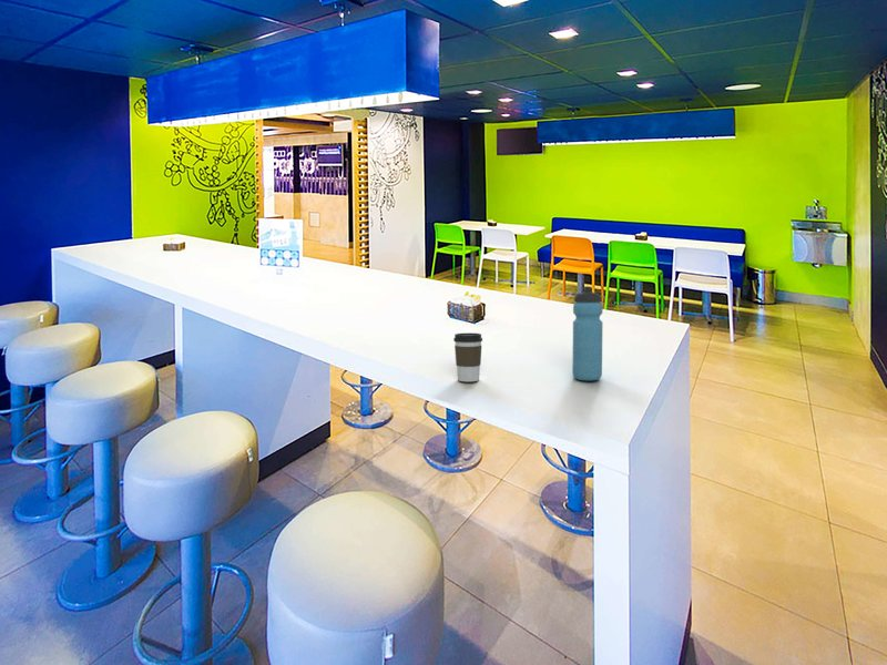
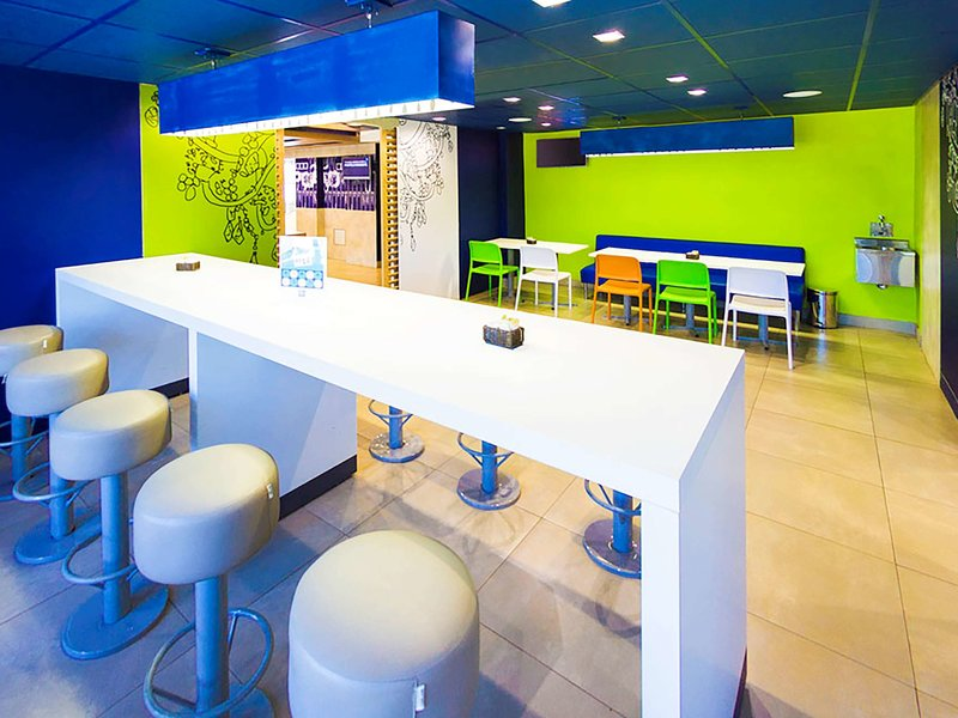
- water bottle [571,286,604,381]
- coffee cup [452,331,483,382]
